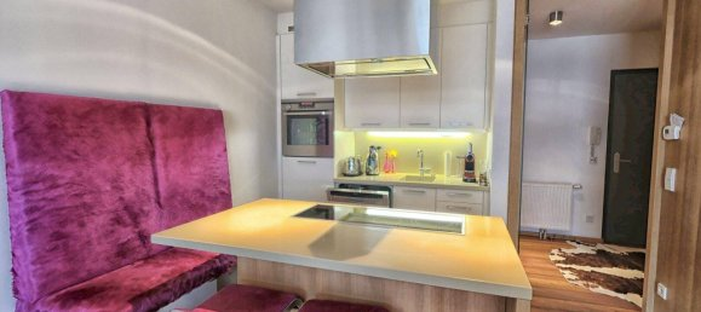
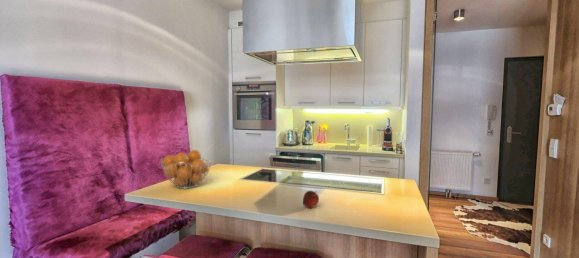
+ apple [302,190,320,210]
+ fruit basket [160,149,213,190]
